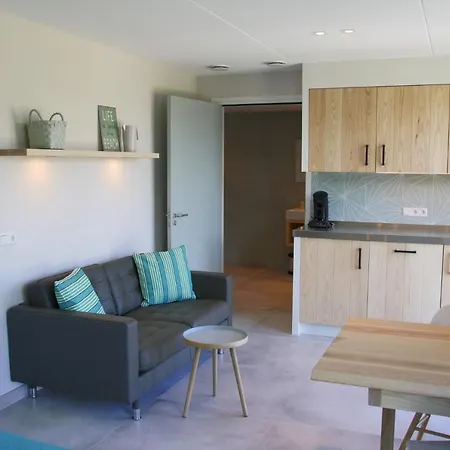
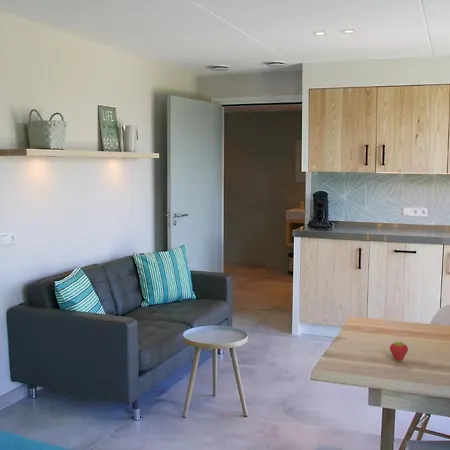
+ fruit [389,340,409,362]
